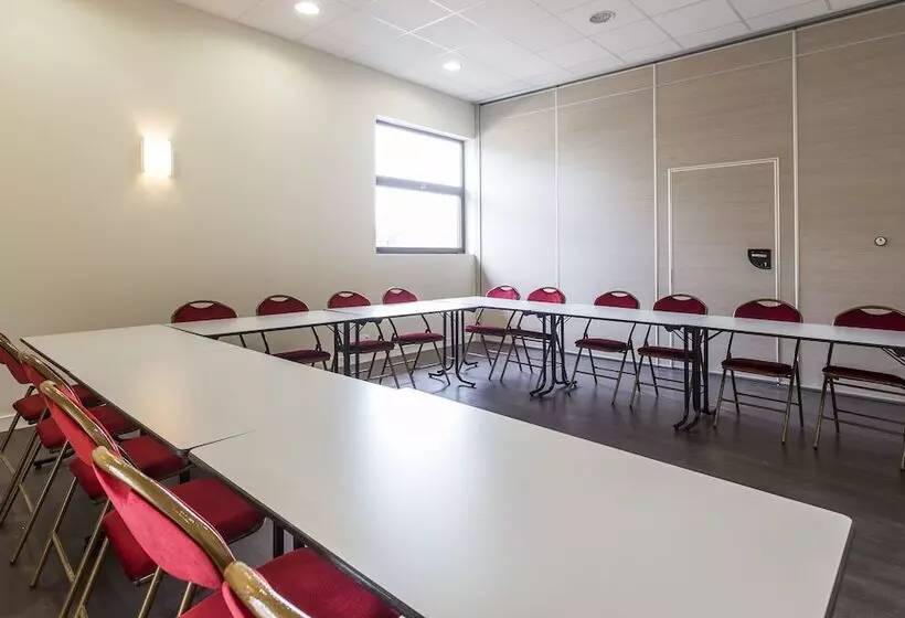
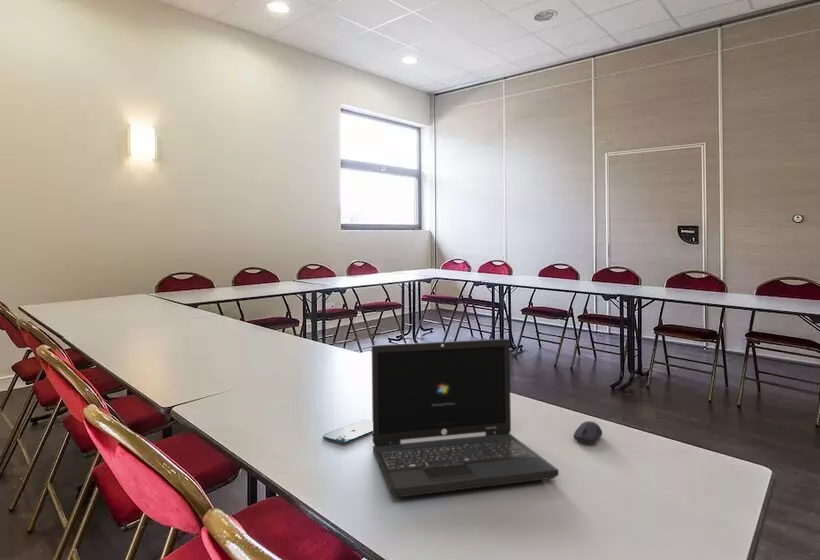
+ computer mouse [572,420,603,445]
+ smartphone [322,419,373,444]
+ laptop [371,338,560,499]
